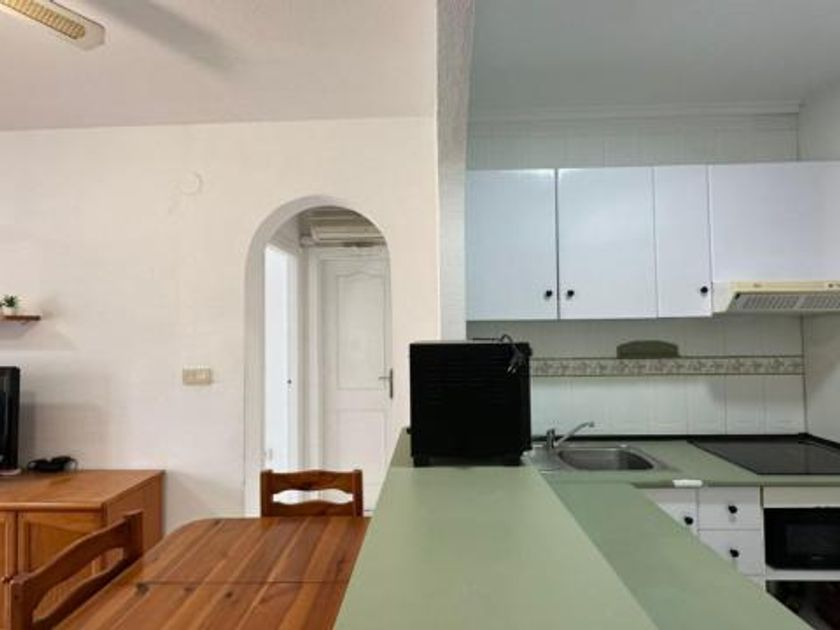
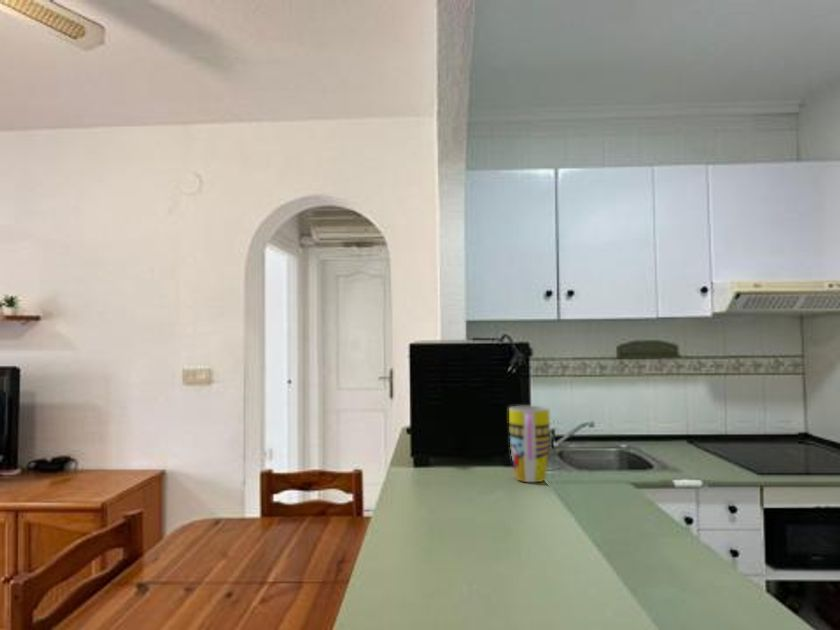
+ mug [508,405,551,483]
